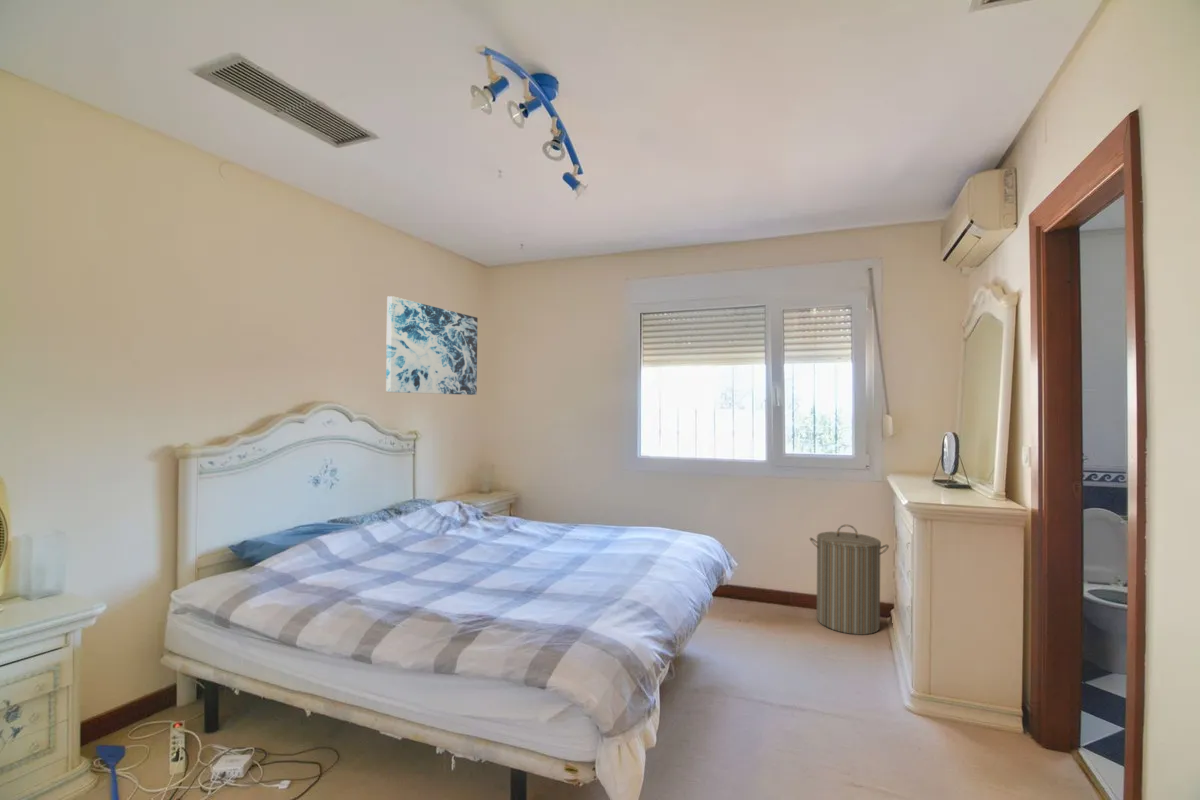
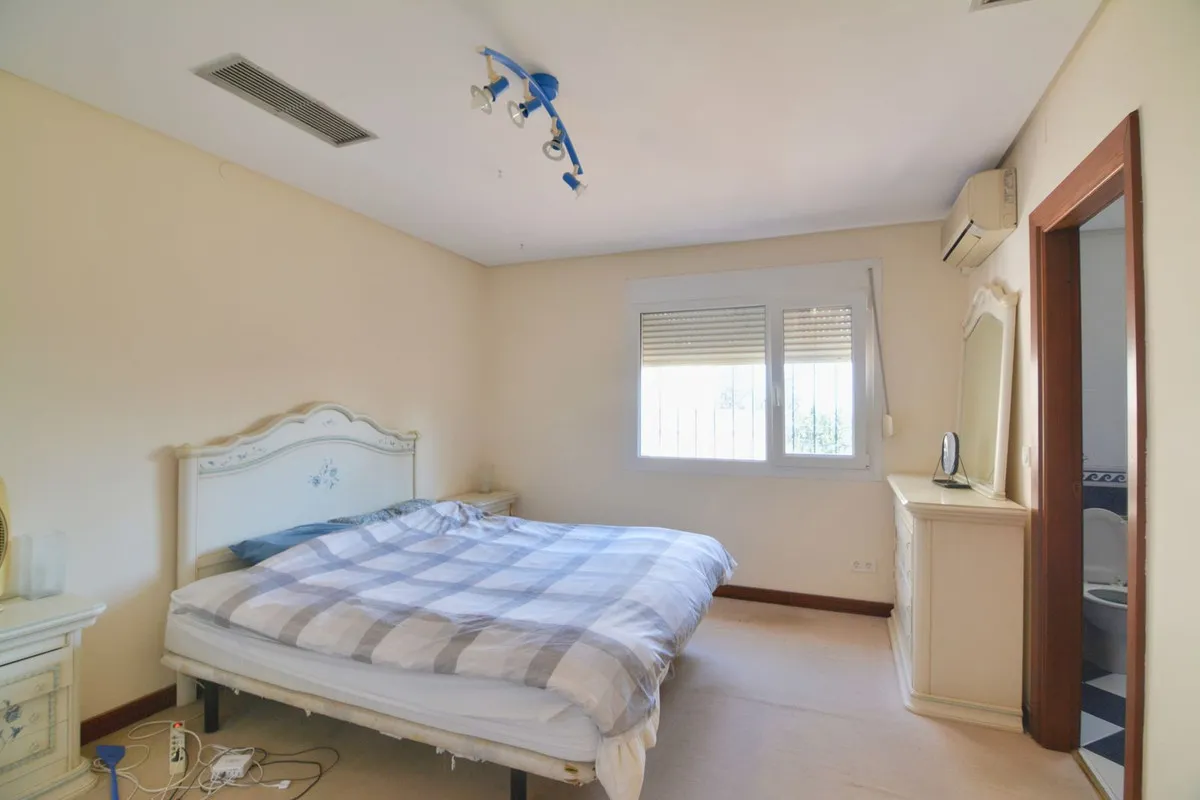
- wall art [385,295,479,396]
- laundry hamper [809,524,890,636]
